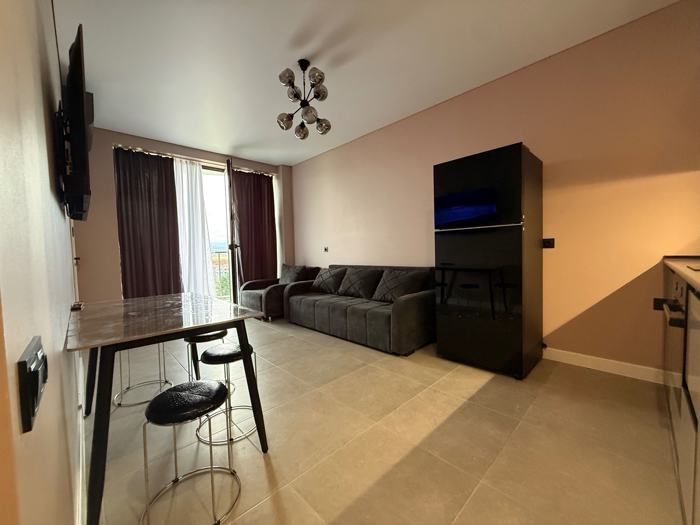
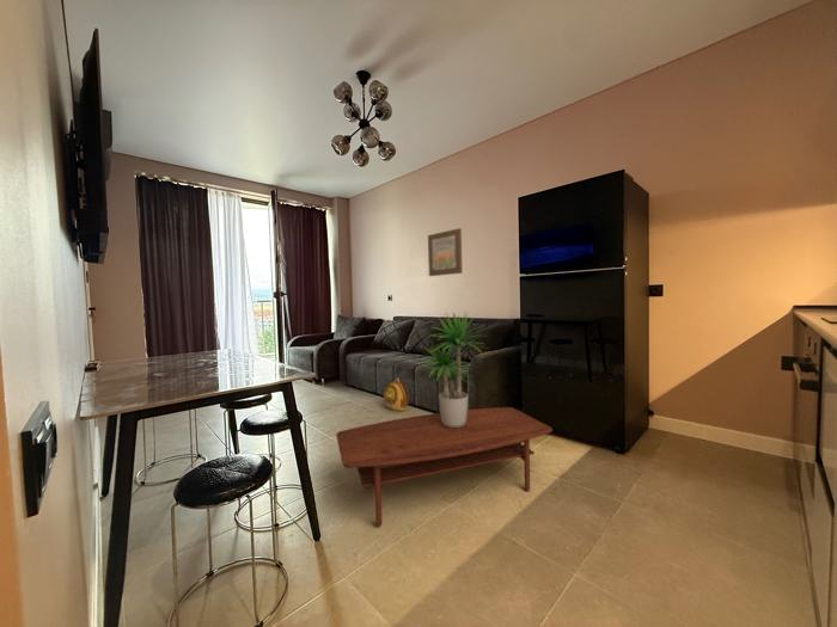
+ backpack [381,377,410,412]
+ potted plant [415,311,489,428]
+ coffee table [335,406,554,527]
+ wall art [427,227,464,277]
